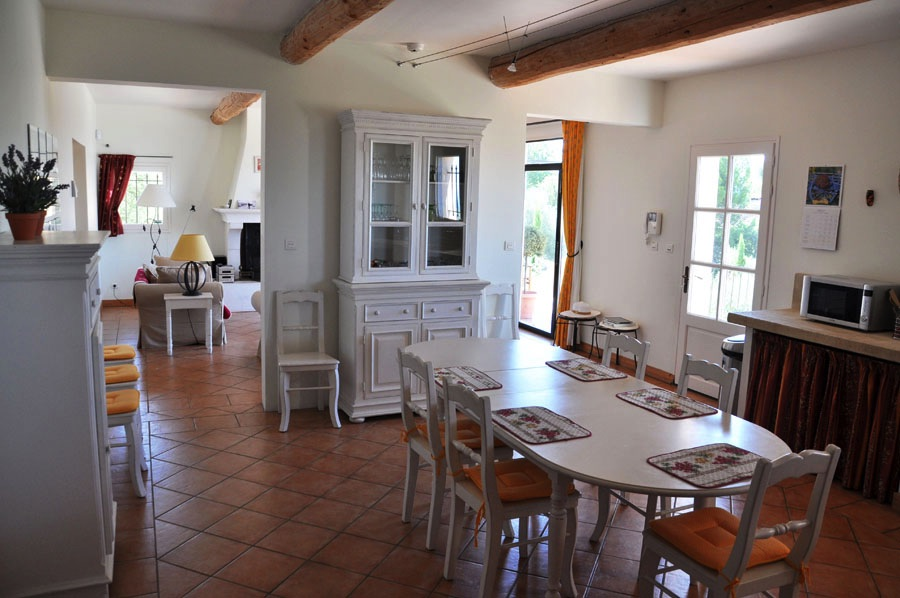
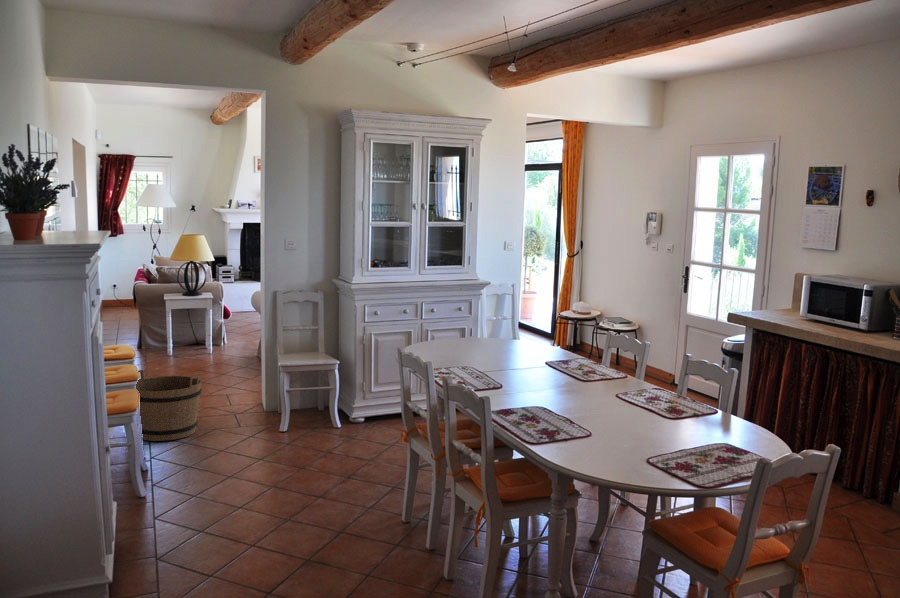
+ bucket [136,369,203,442]
